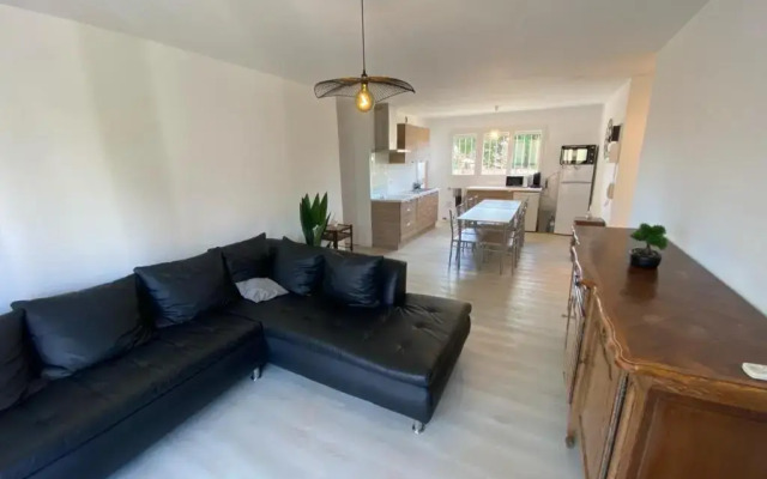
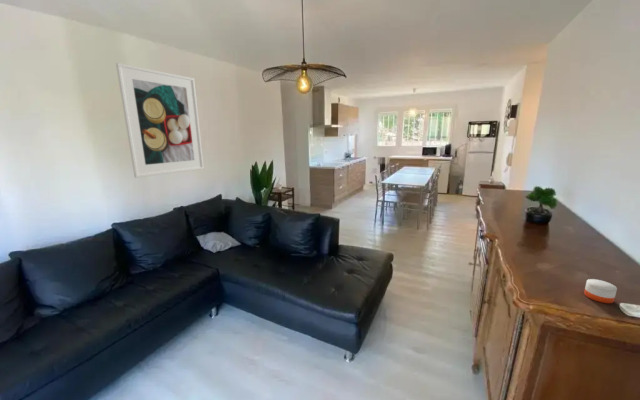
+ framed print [115,62,205,179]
+ candle [583,278,618,304]
